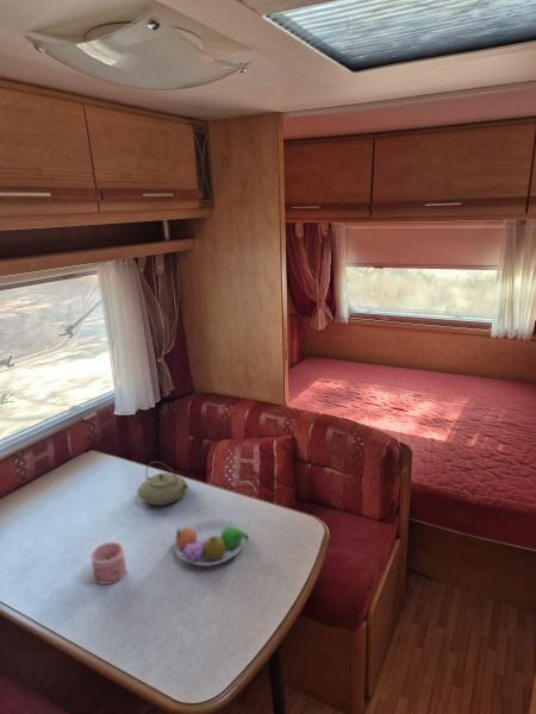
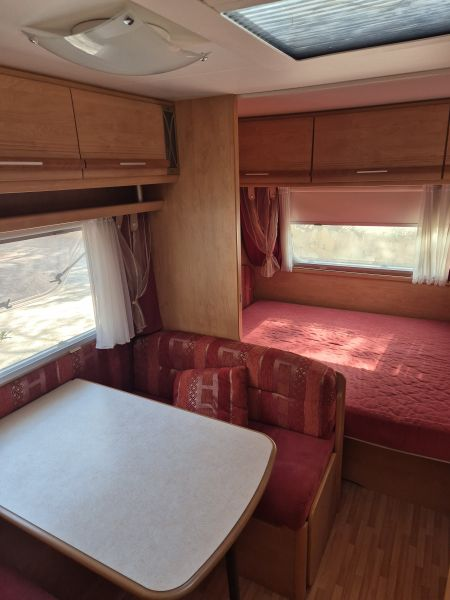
- mug [89,540,127,585]
- teapot [136,461,189,506]
- fruit bowl [173,518,250,568]
